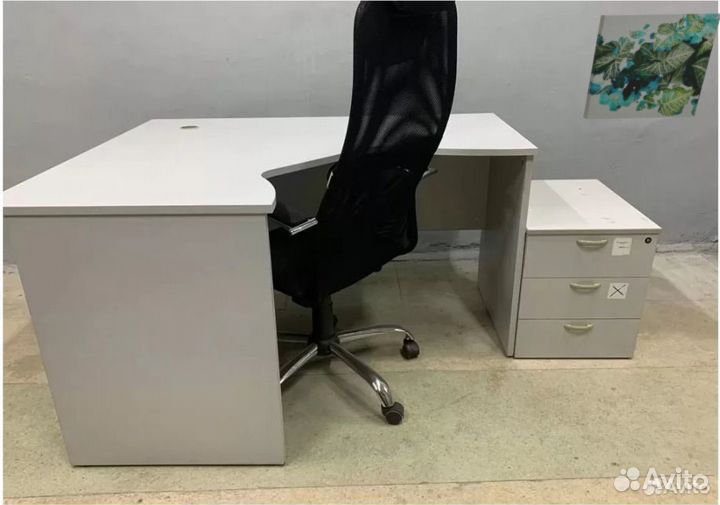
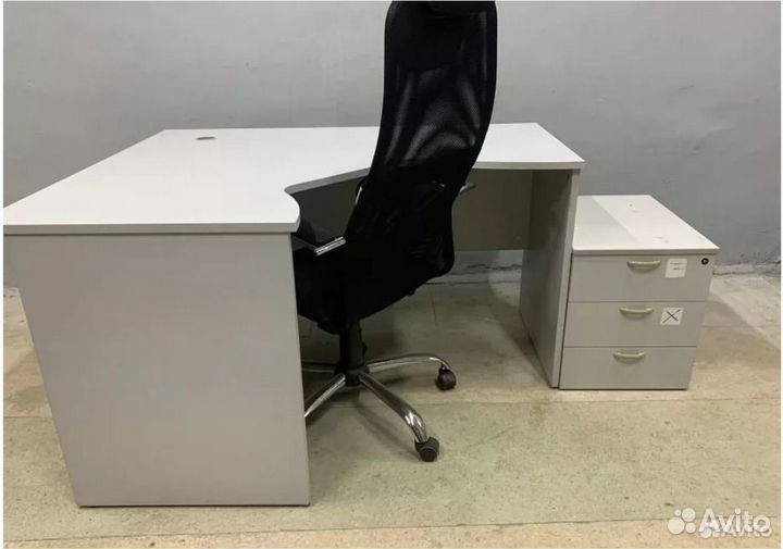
- wall art [582,12,720,120]
